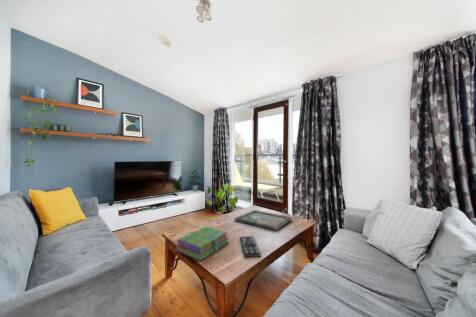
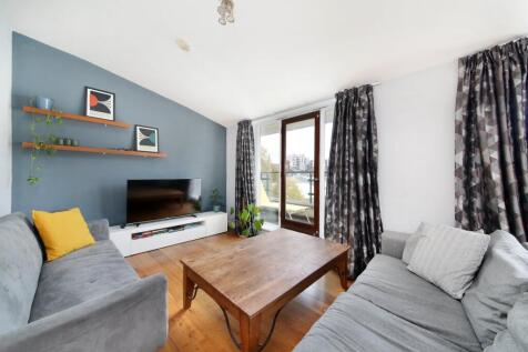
- stack of books [175,225,229,262]
- remote control [239,235,262,259]
- decorative tray [234,209,294,231]
